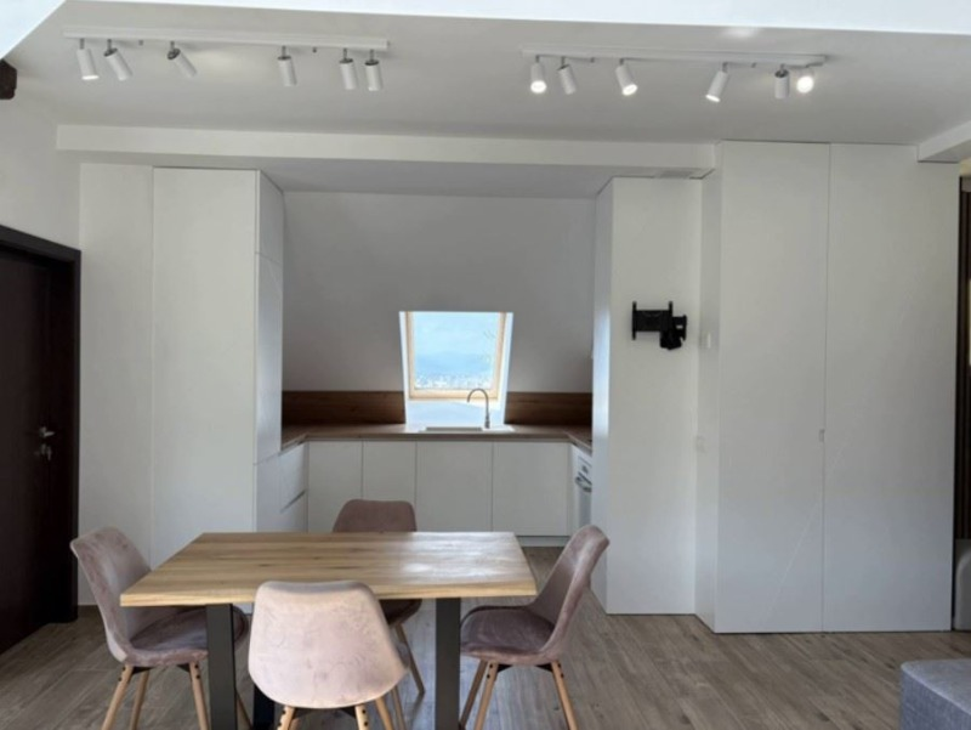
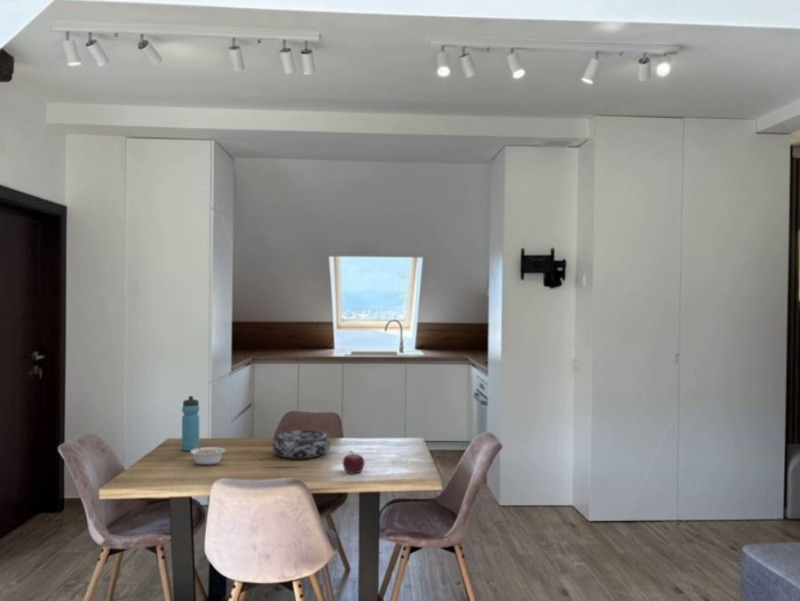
+ legume [189,445,226,466]
+ fruit [342,450,366,475]
+ water bottle [181,395,200,452]
+ decorative bowl [271,429,331,460]
